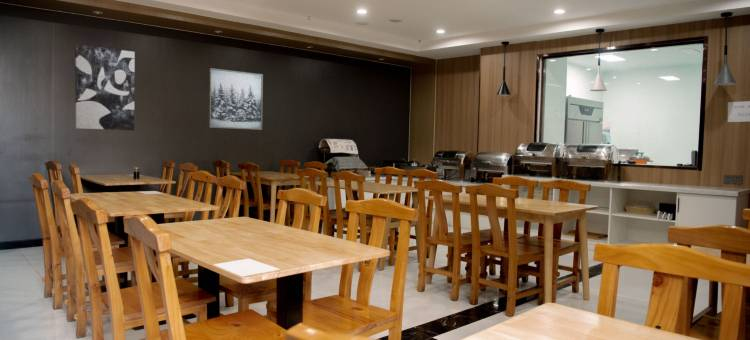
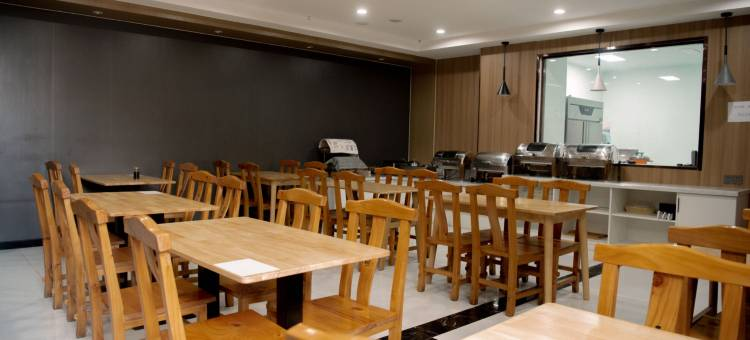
- wall art [74,43,136,131]
- wall art [207,67,264,131]
